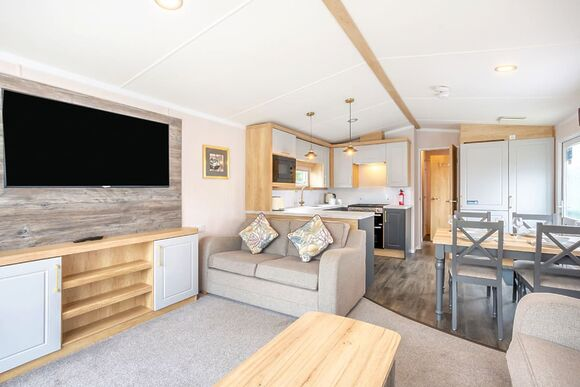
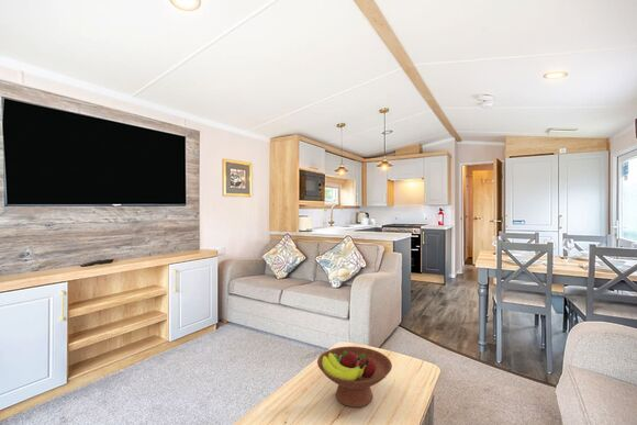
+ fruit bowl [316,346,393,409]
